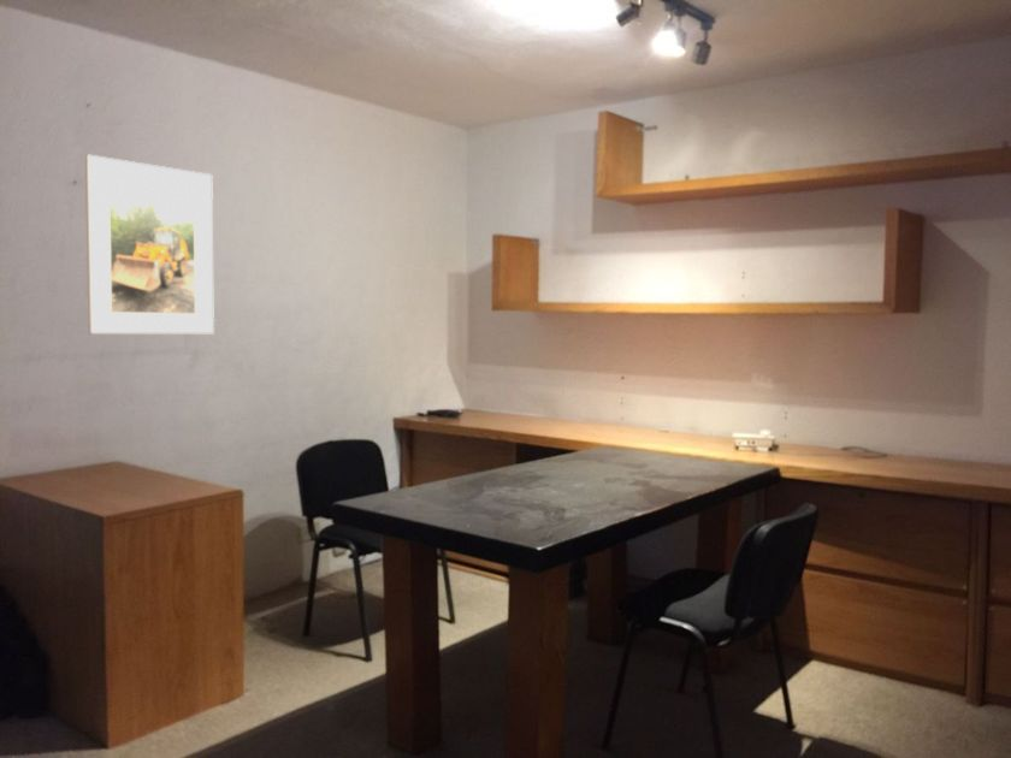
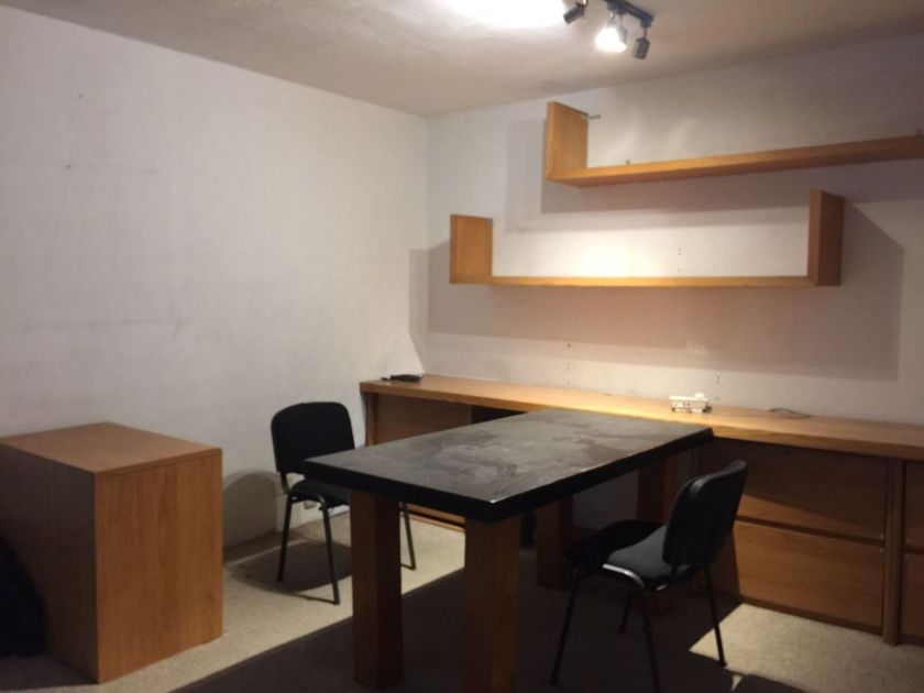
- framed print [84,154,215,334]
